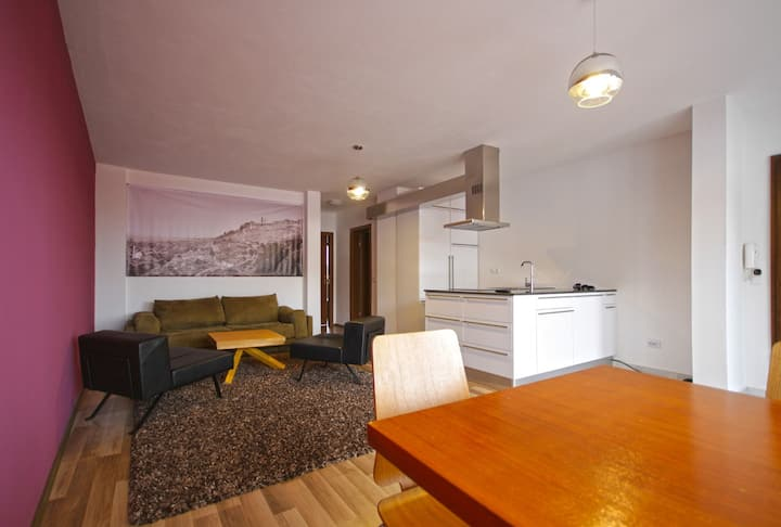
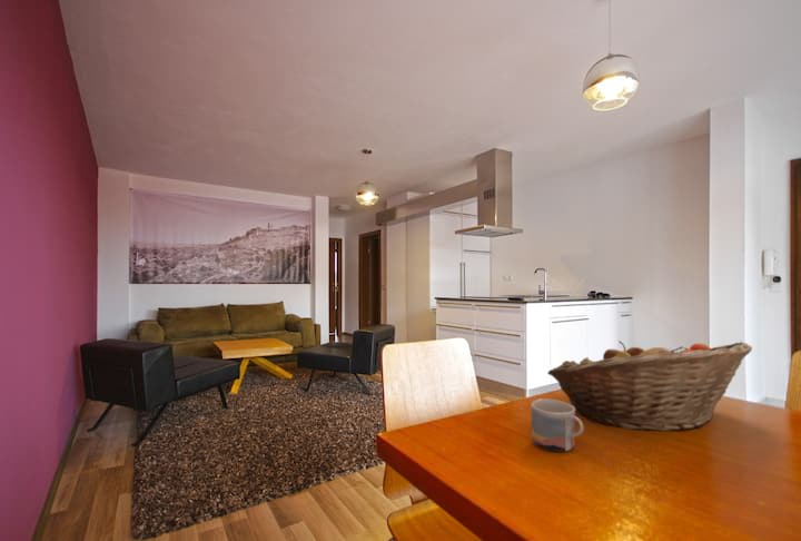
+ mug [530,397,584,453]
+ fruit basket [546,340,753,432]
